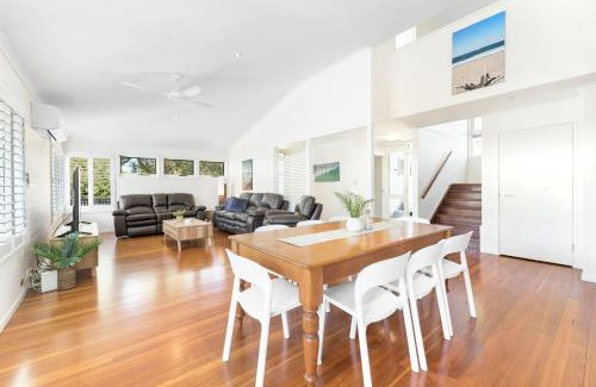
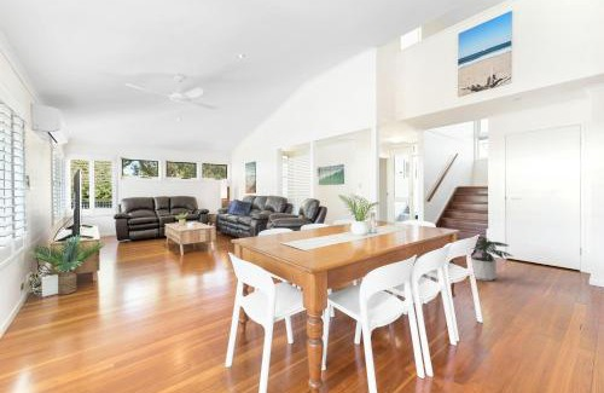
+ potted plant [470,236,513,282]
